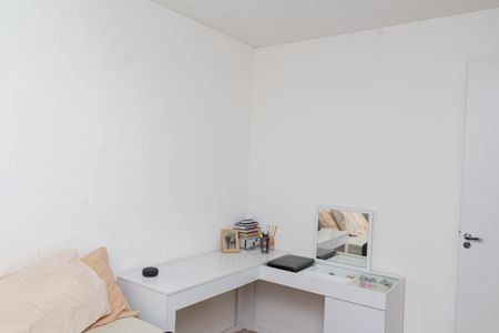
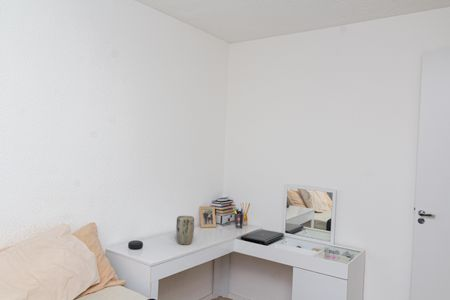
+ plant pot [175,214,195,246]
